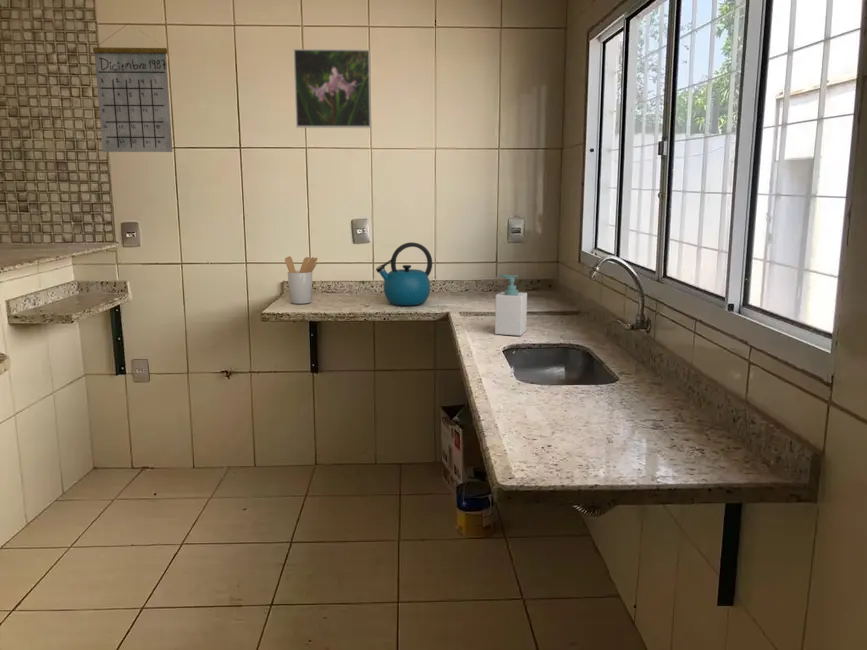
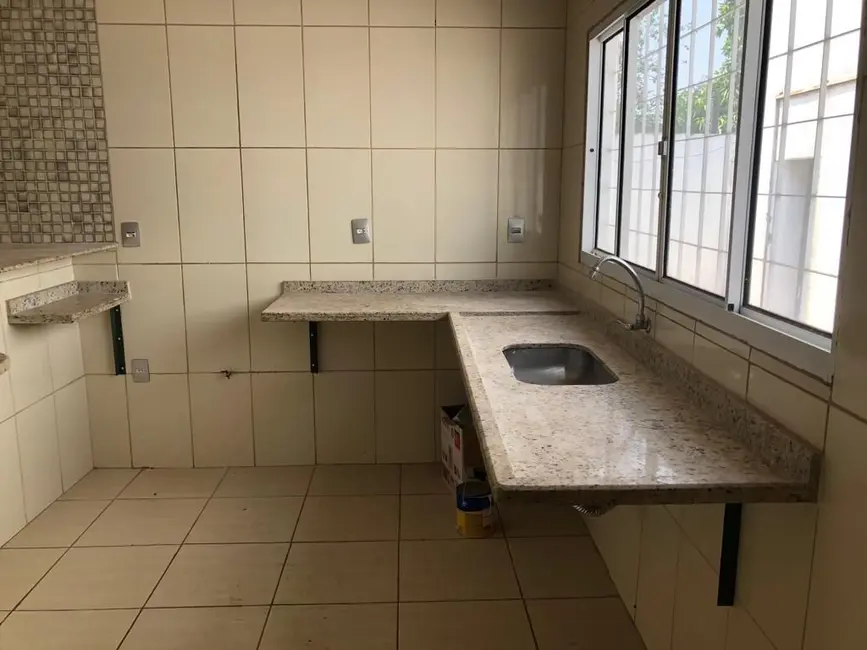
- utensil holder [284,255,318,305]
- soap bottle [494,274,528,337]
- calendar [92,22,173,153]
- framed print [292,48,372,129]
- kettle [375,241,433,306]
